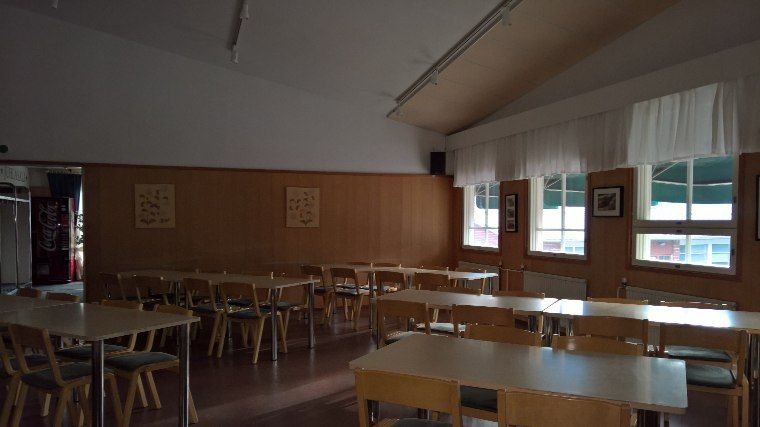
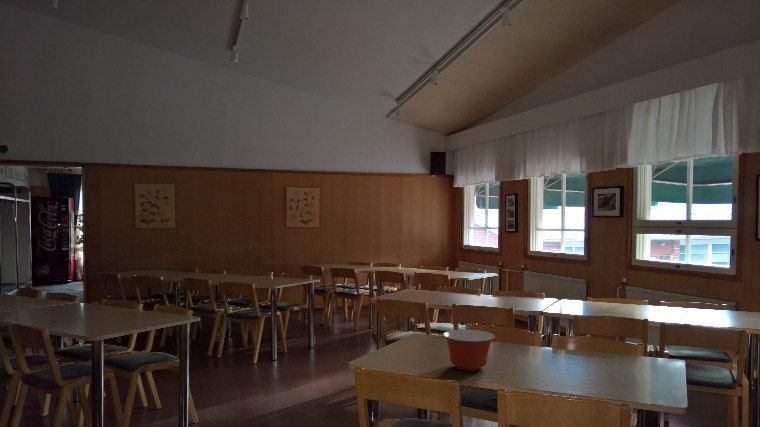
+ mixing bowl [442,328,496,372]
